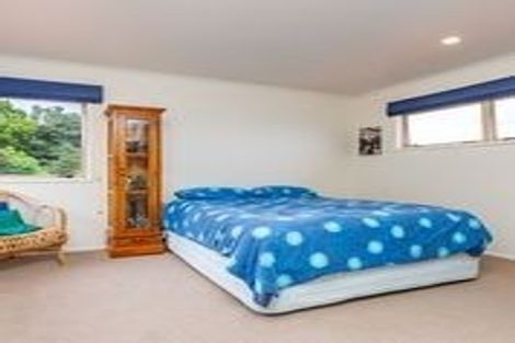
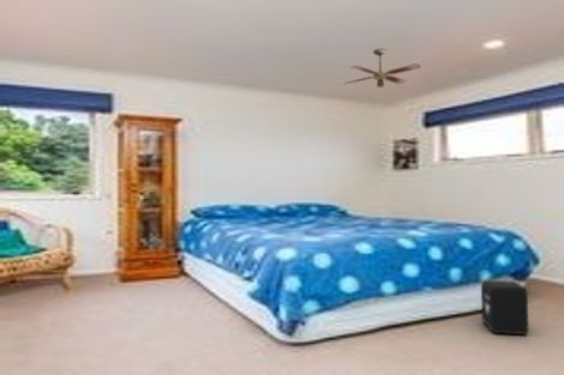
+ air purifier [480,279,529,335]
+ ceiling fan [343,47,422,89]
